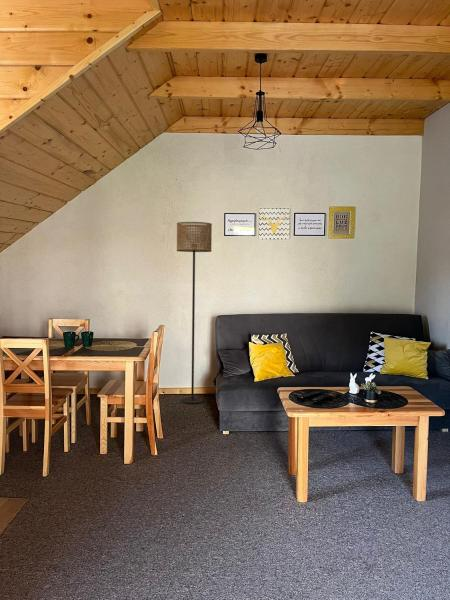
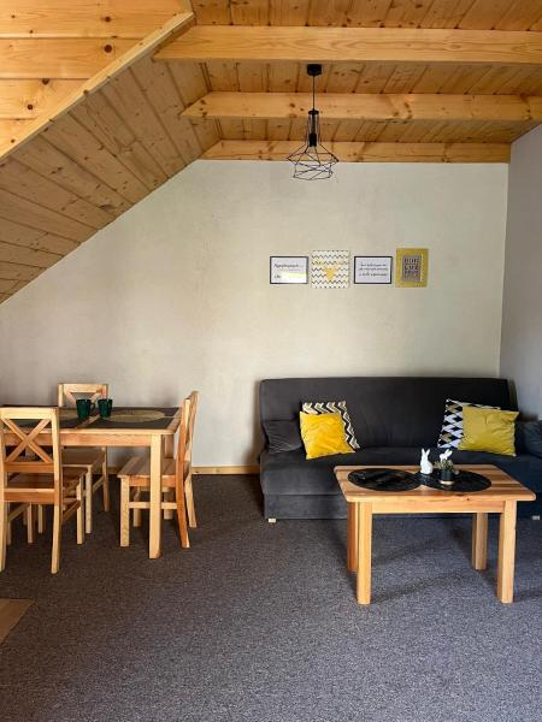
- floor lamp [176,221,213,405]
